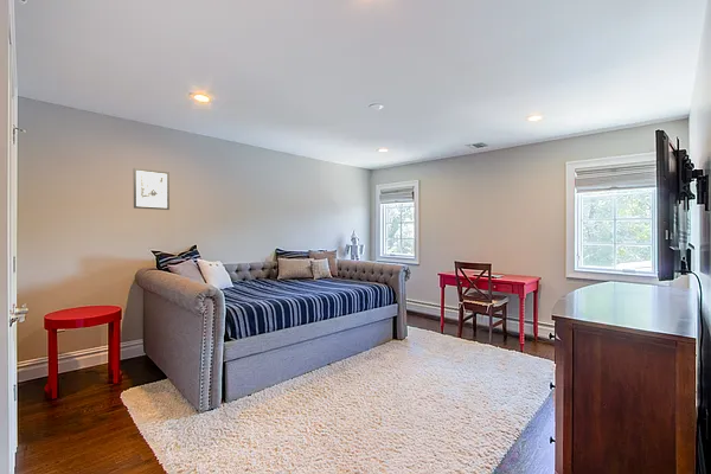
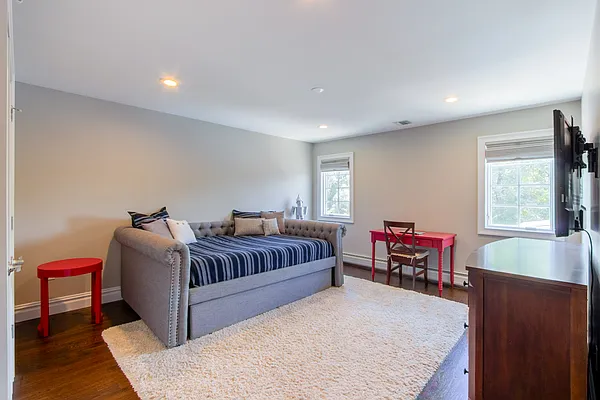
- wall art [133,167,171,211]
